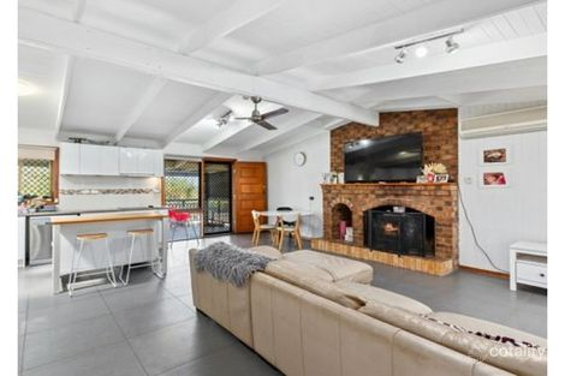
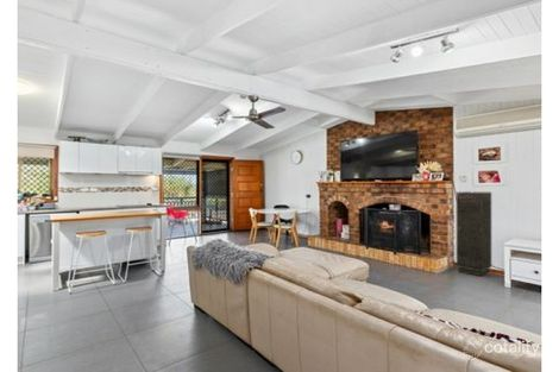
+ storage cabinet [456,190,492,277]
